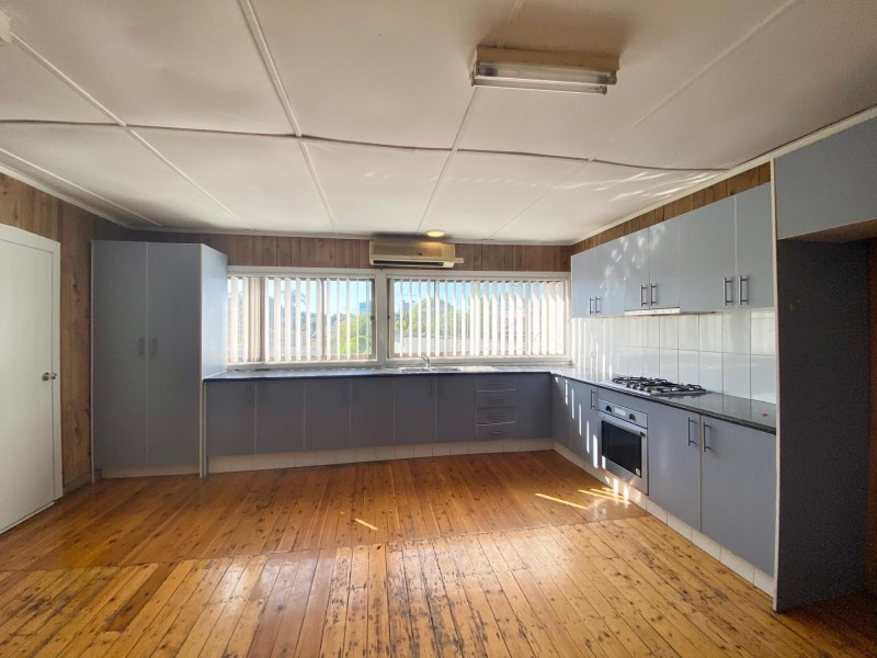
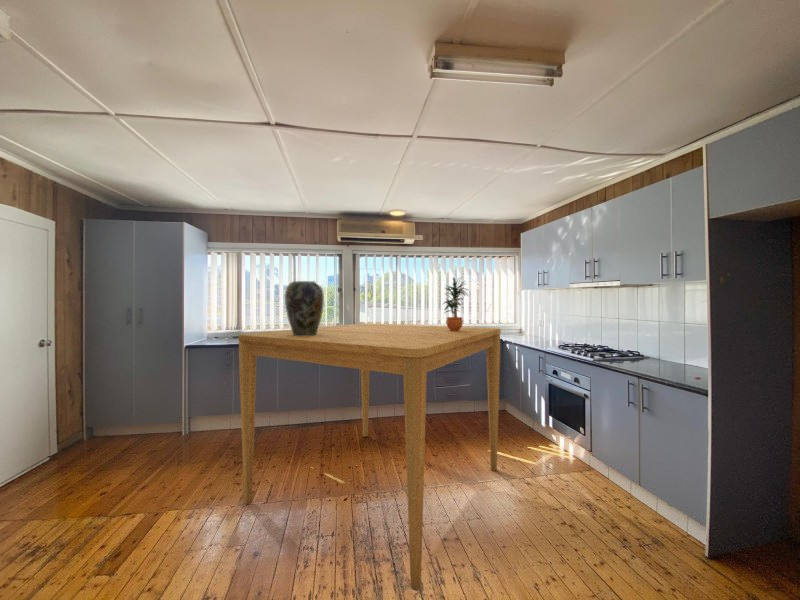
+ potted plant [442,276,469,331]
+ vase [284,280,325,336]
+ dining table [237,322,502,592]
